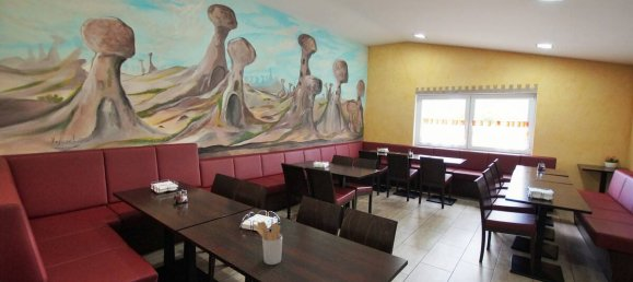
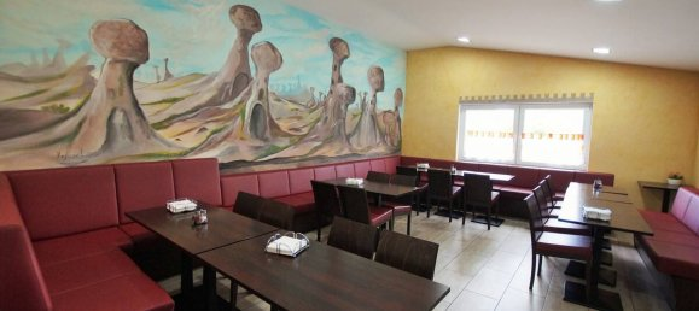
- utensil holder [251,221,283,266]
